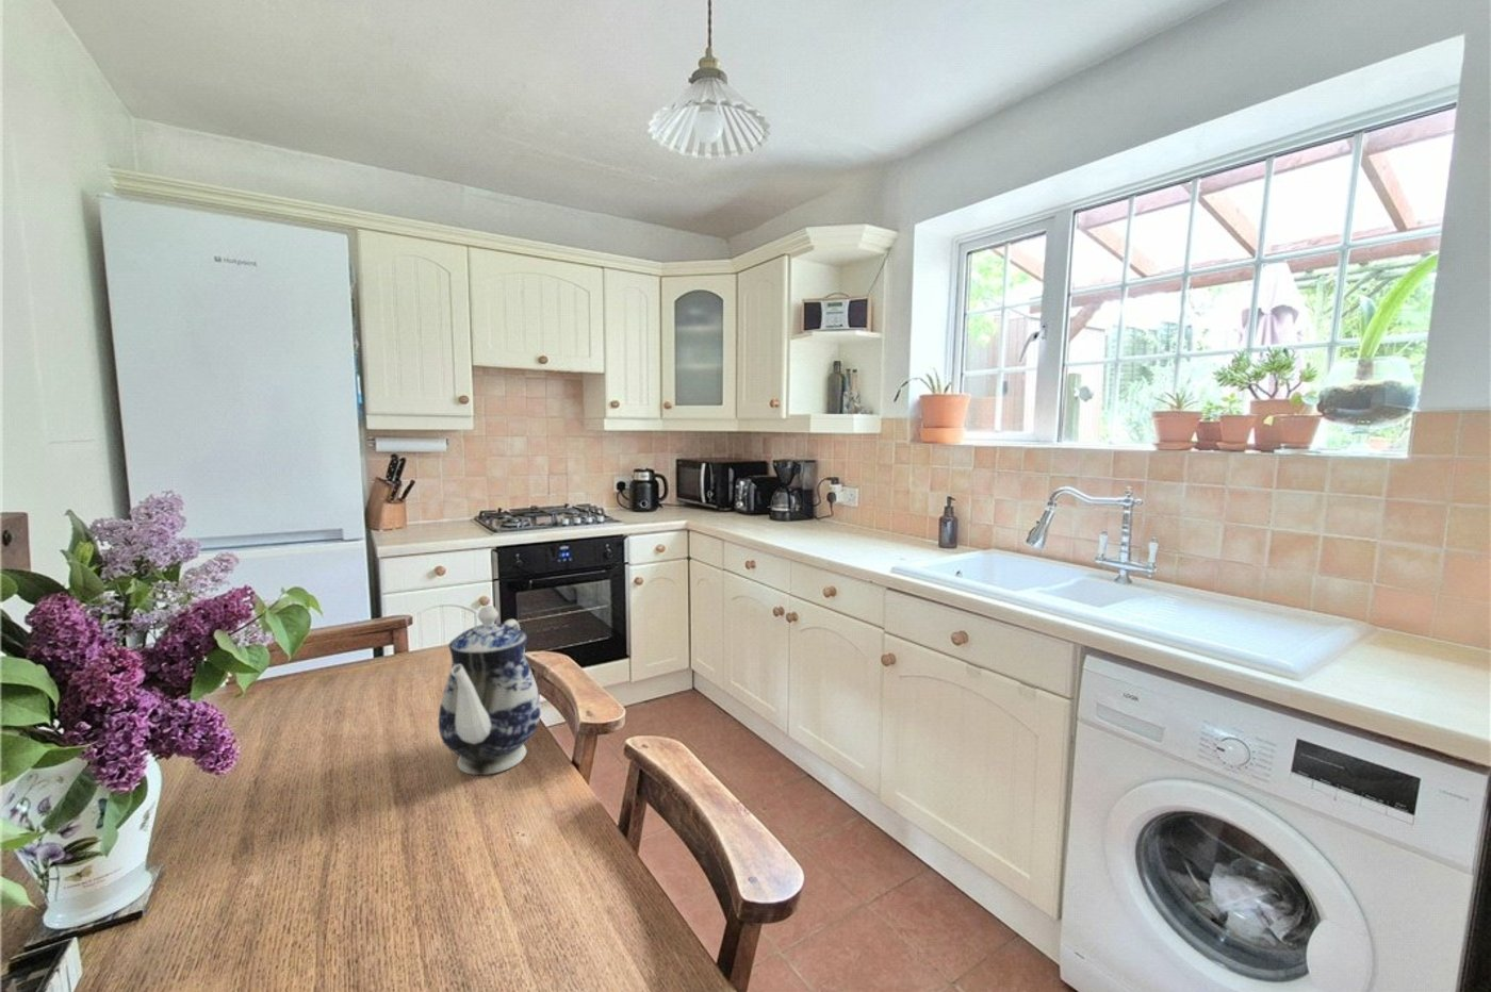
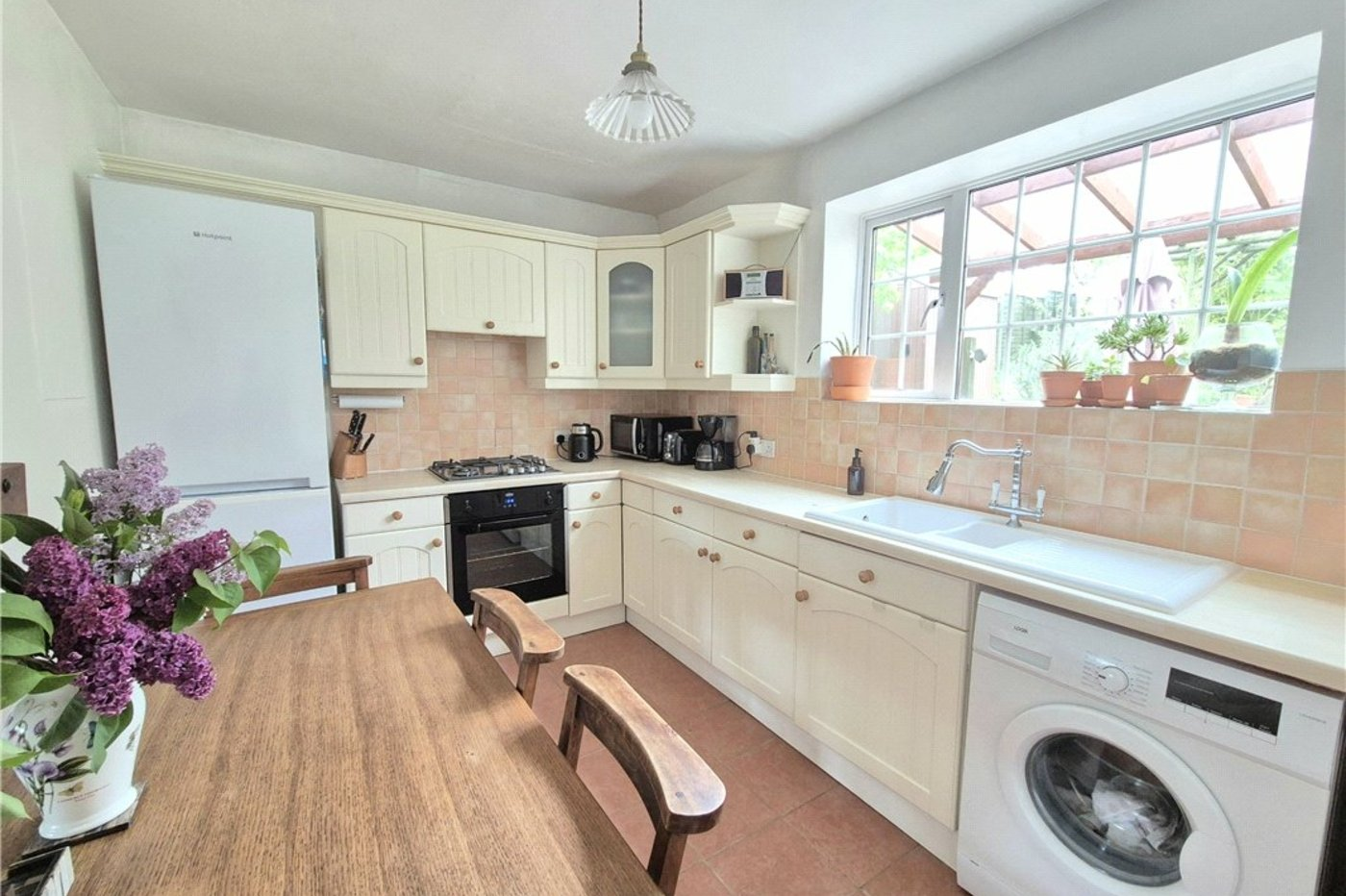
- teapot [438,604,542,776]
